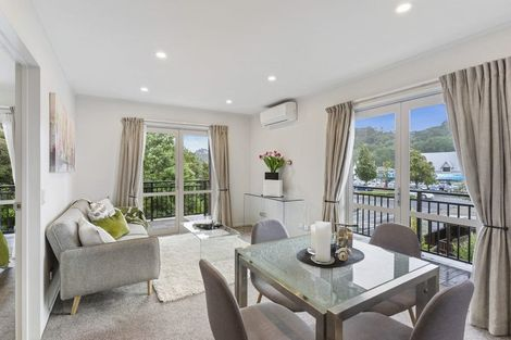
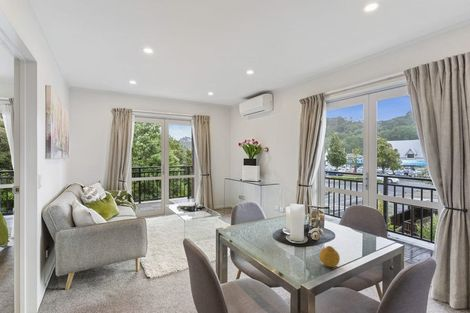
+ fruit [318,245,341,268]
